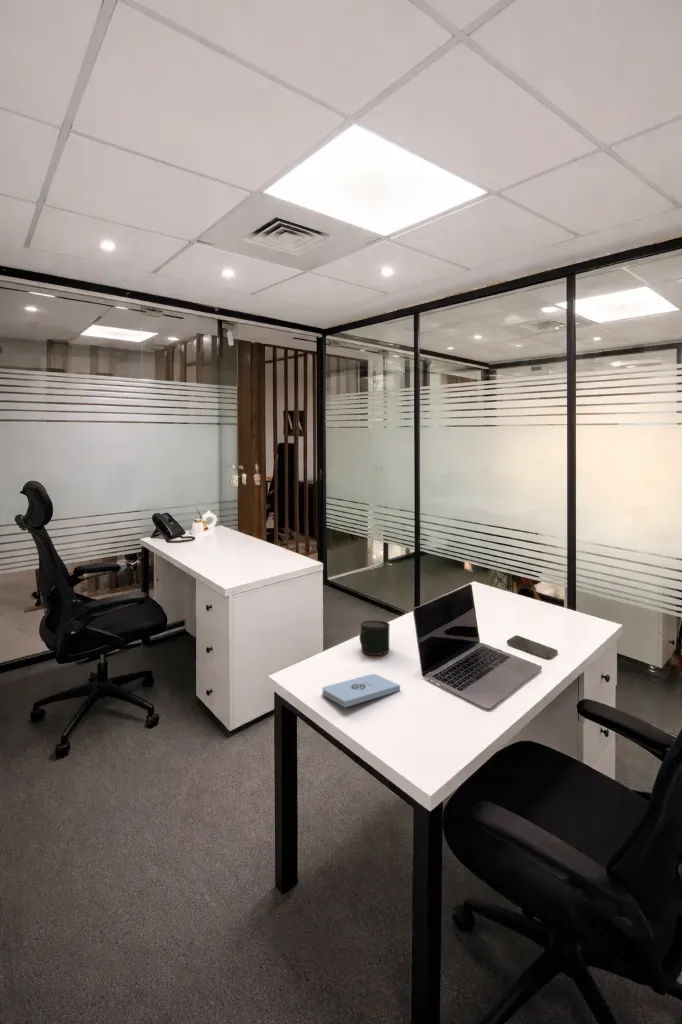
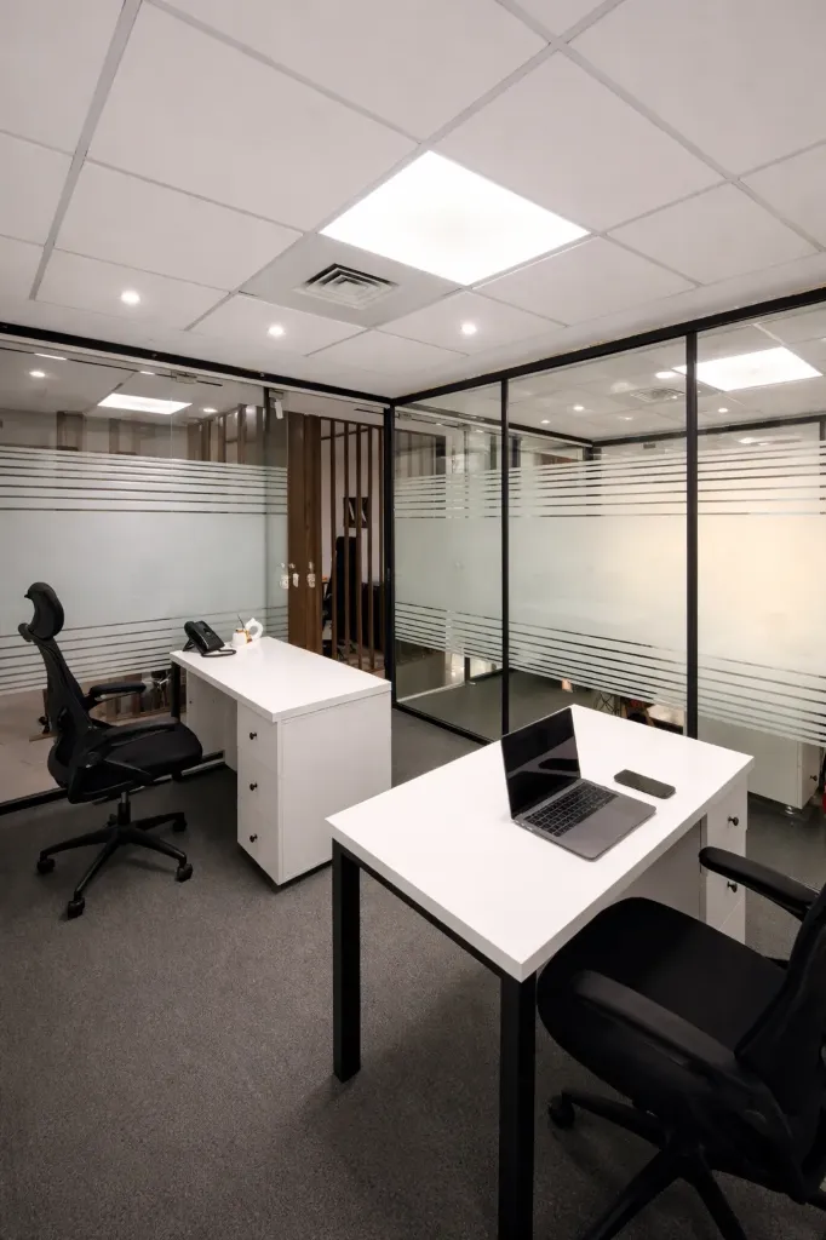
- mug [358,619,391,656]
- notepad [321,673,401,708]
